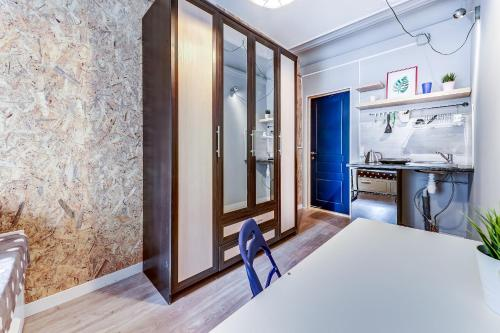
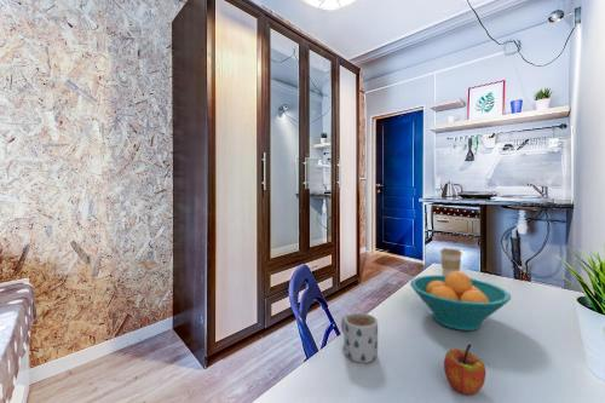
+ mug [340,311,379,364]
+ coffee cup [439,247,463,276]
+ apple [443,344,486,396]
+ fruit bowl [409,271,512,332]
